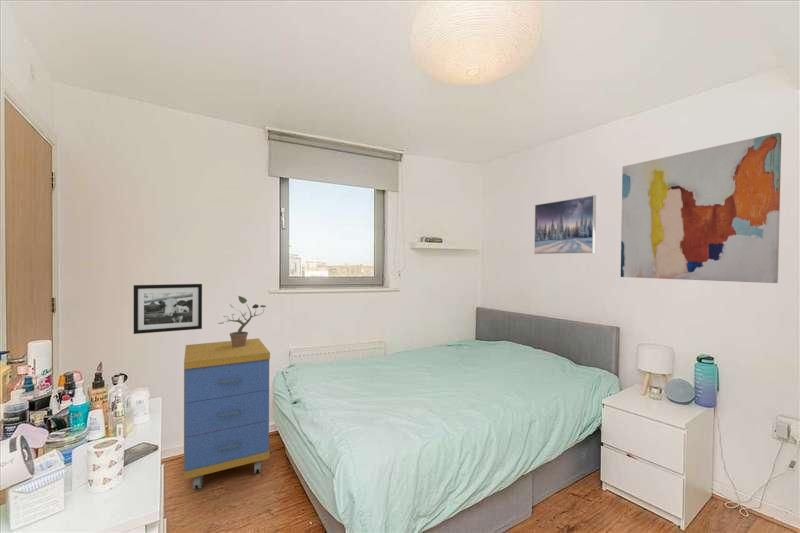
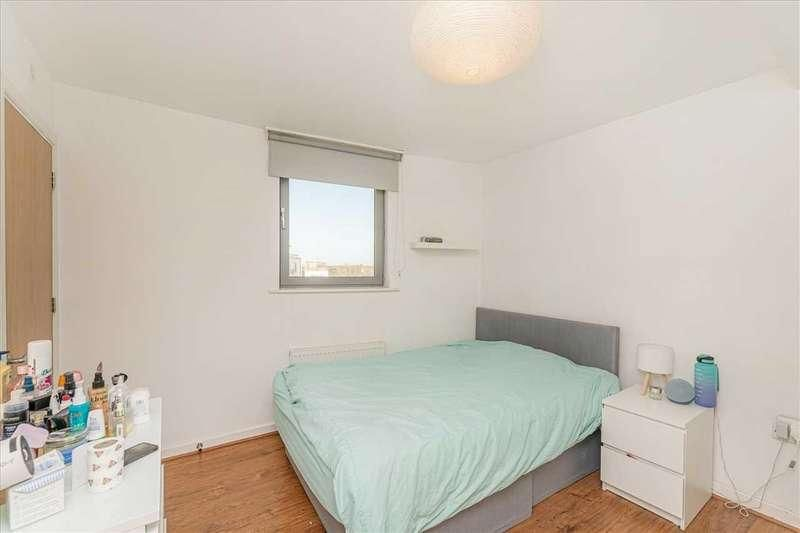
- storage cabinet [183,338,271,490]
- wall art [620,132,782,284]
- picture frame [133,283,203,335]
- potted plant [217,295,267,347]
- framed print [533,194,597,255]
